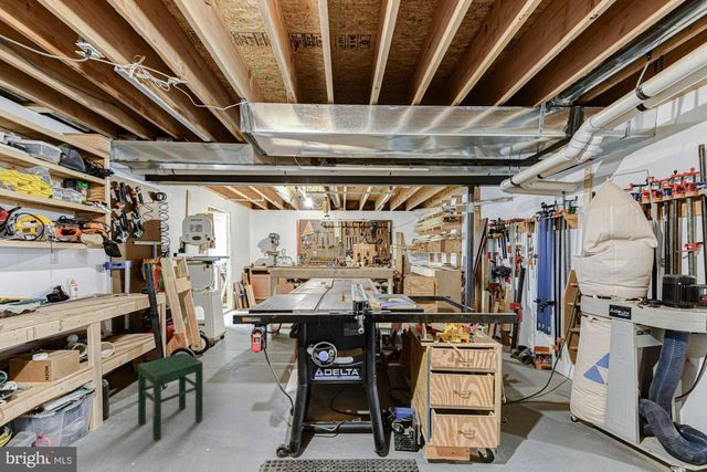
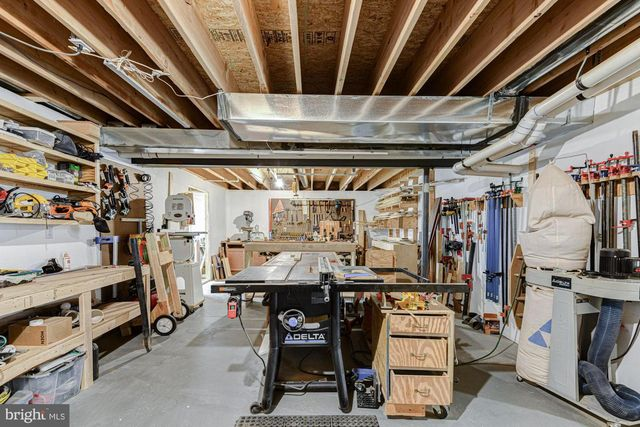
- stool [137,352,204,443]
